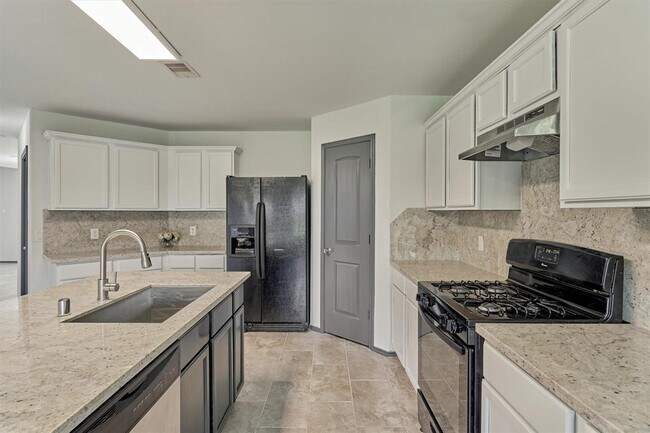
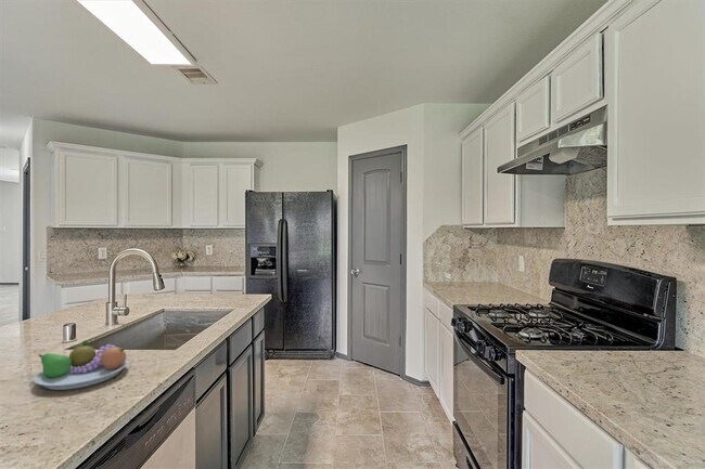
+ fruit bowl [33,339,129,391]
